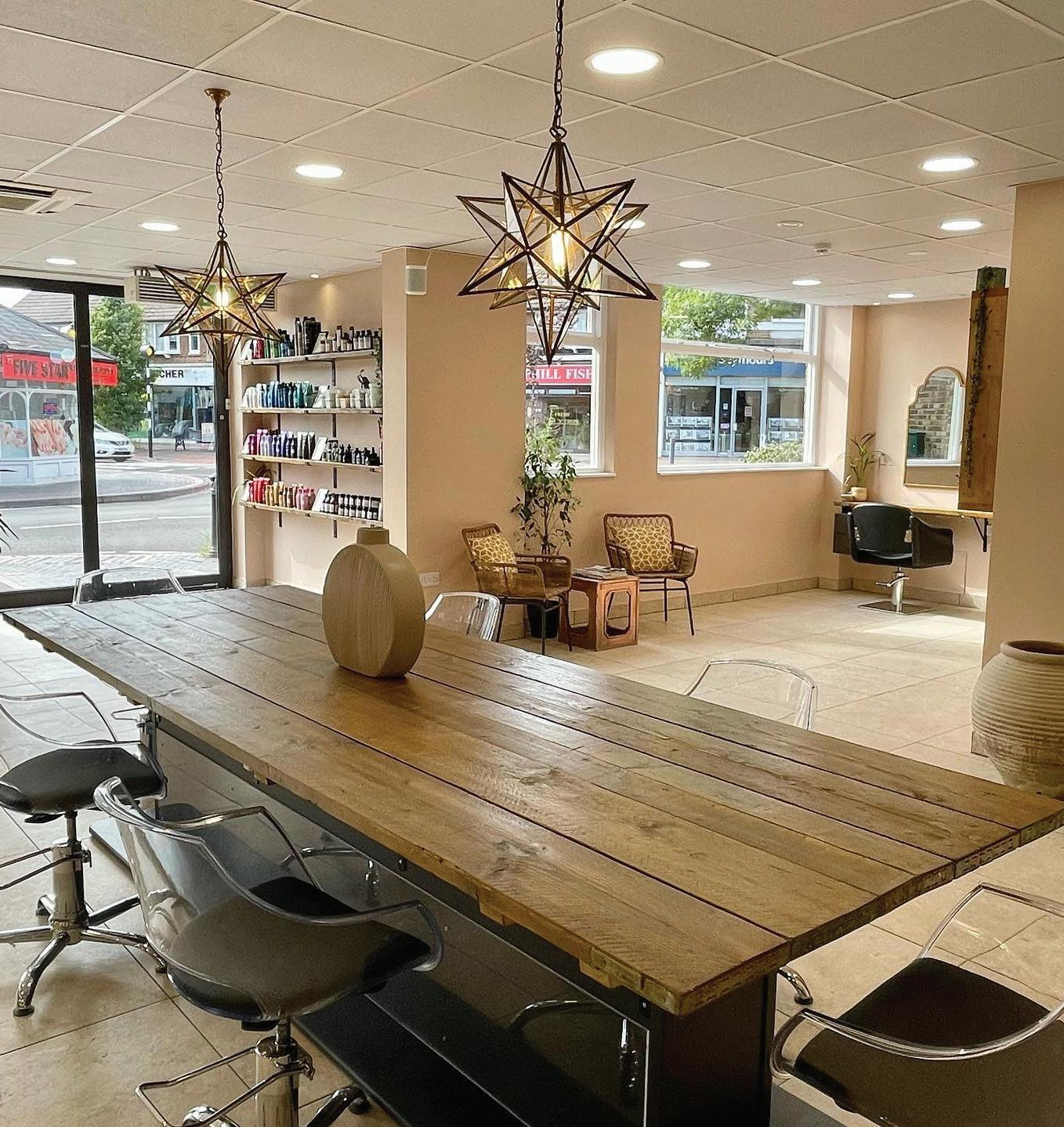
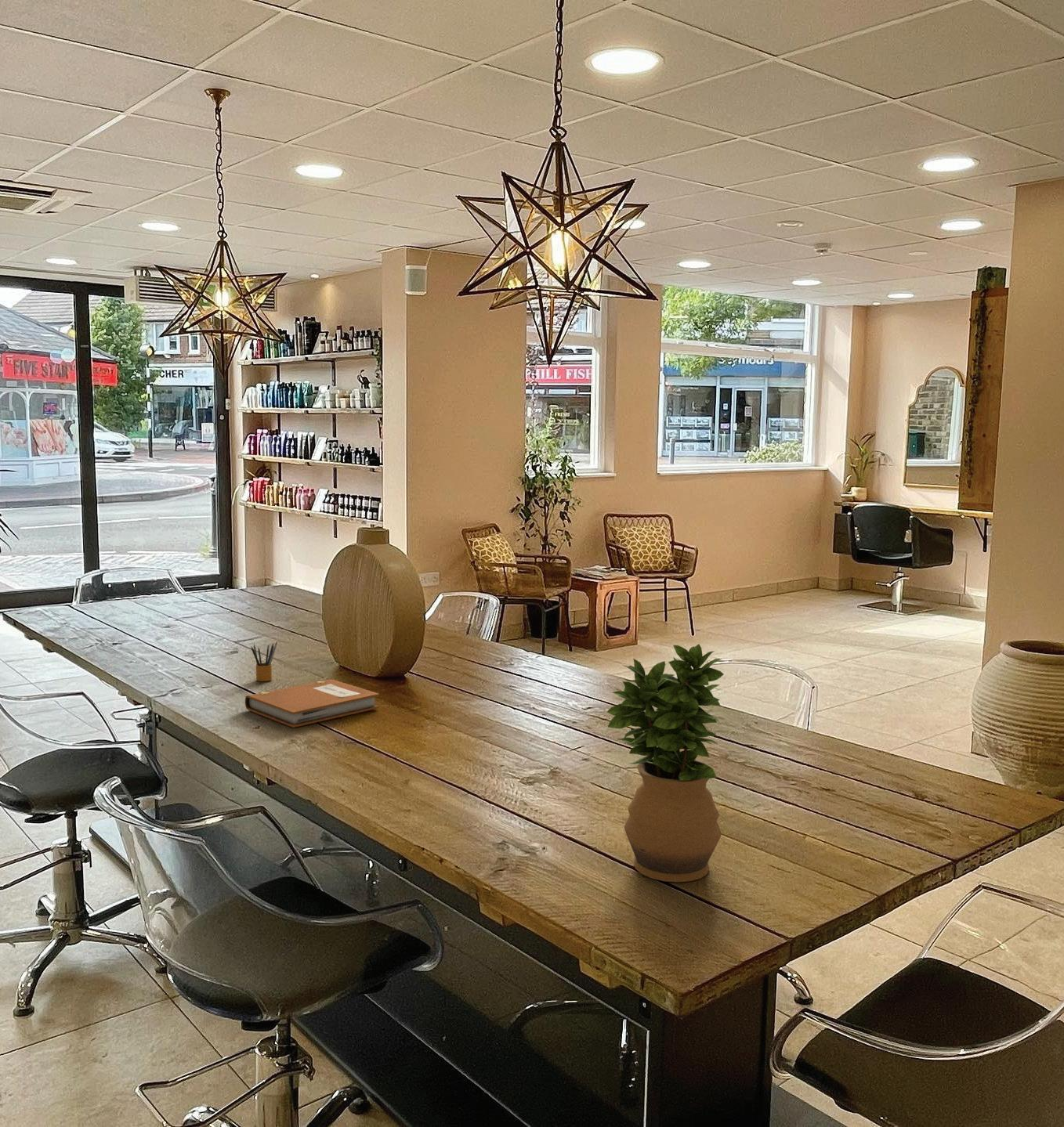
+ pencil box [251,641,278,682]
+ notebook [244,678,380,728]
+ potted plant [606,643,725,883]
